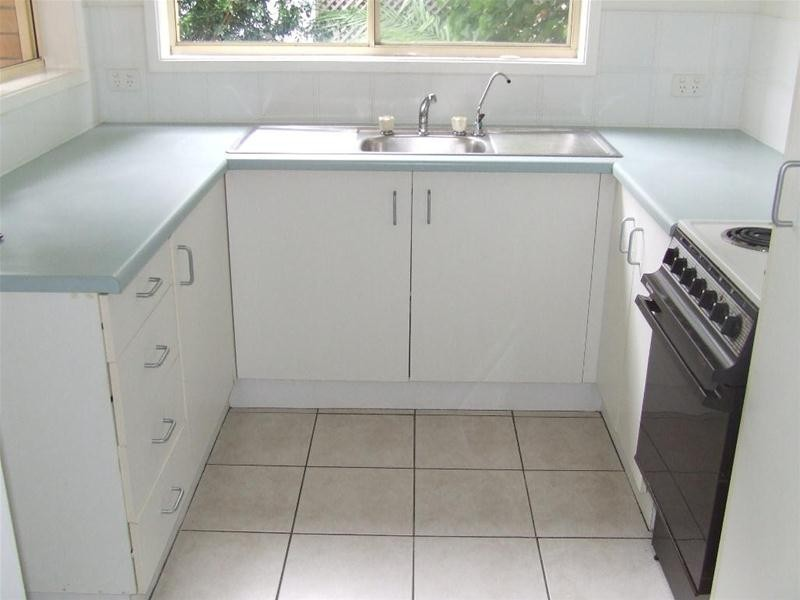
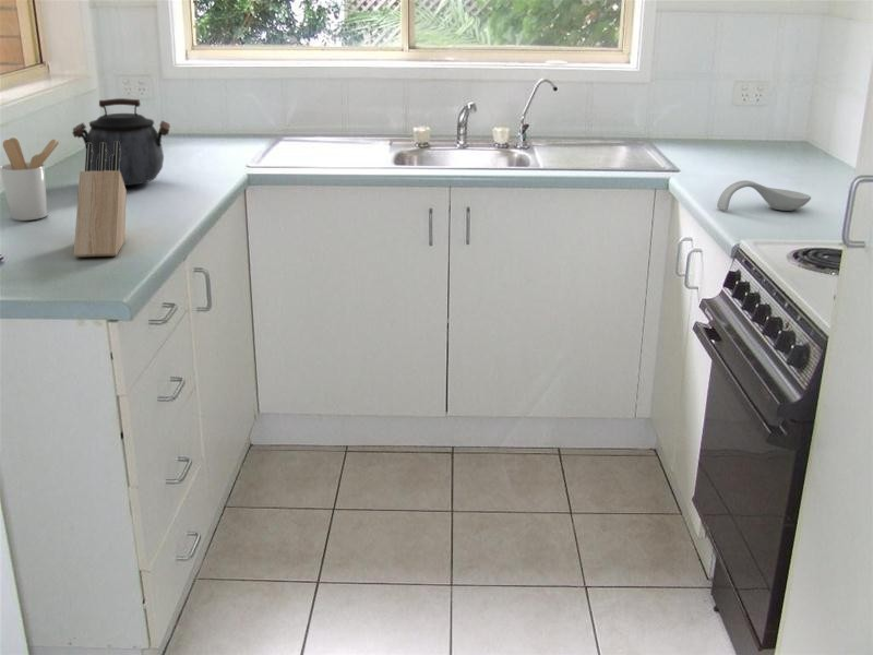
+ knife block [73,142,128,258]
+ utensil holder [0,136,60,222]
+ kettle [71,97,171,187]
+ spoon rest [716,179,812,212]
